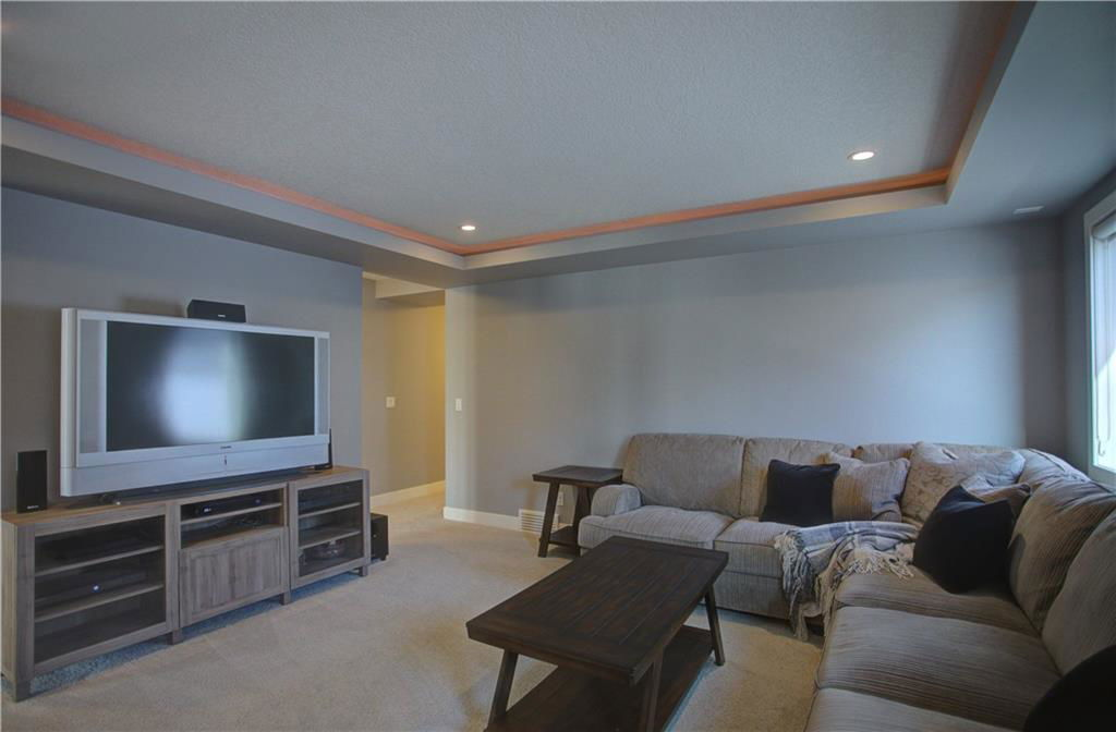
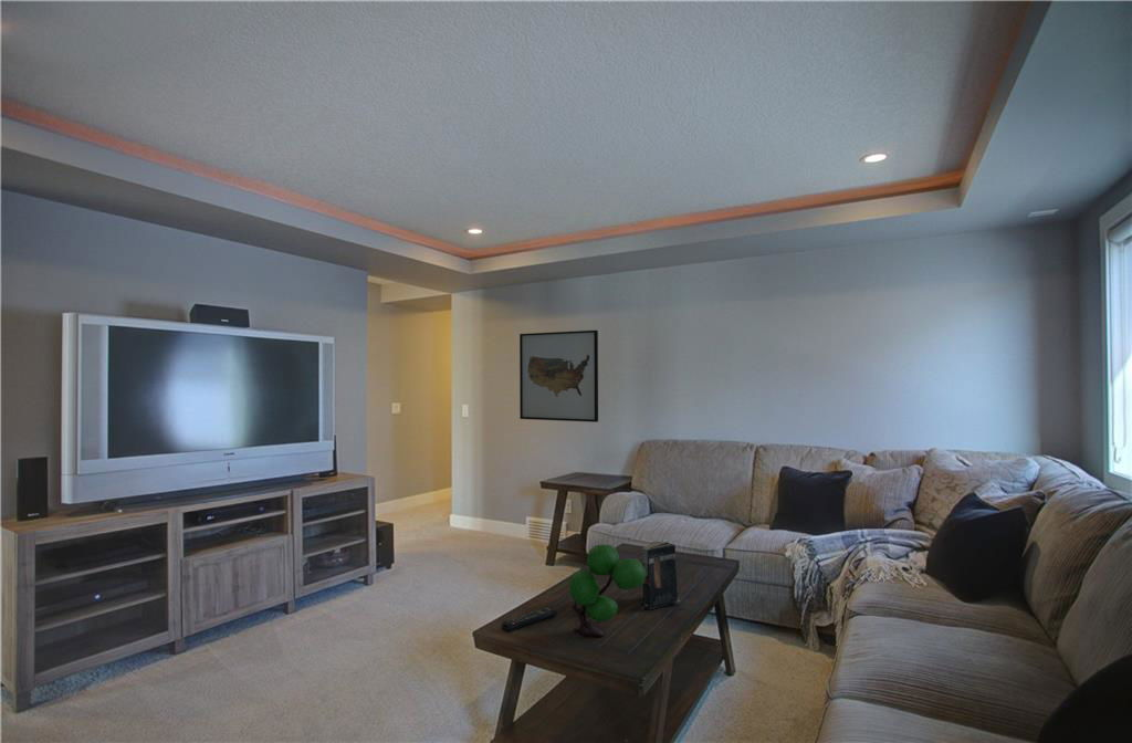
+ plant [567,544,646,638]
+ book [641,541,681,610]
+ wall art [518,329,599,423]
+ remote control [501,606,558,634]
